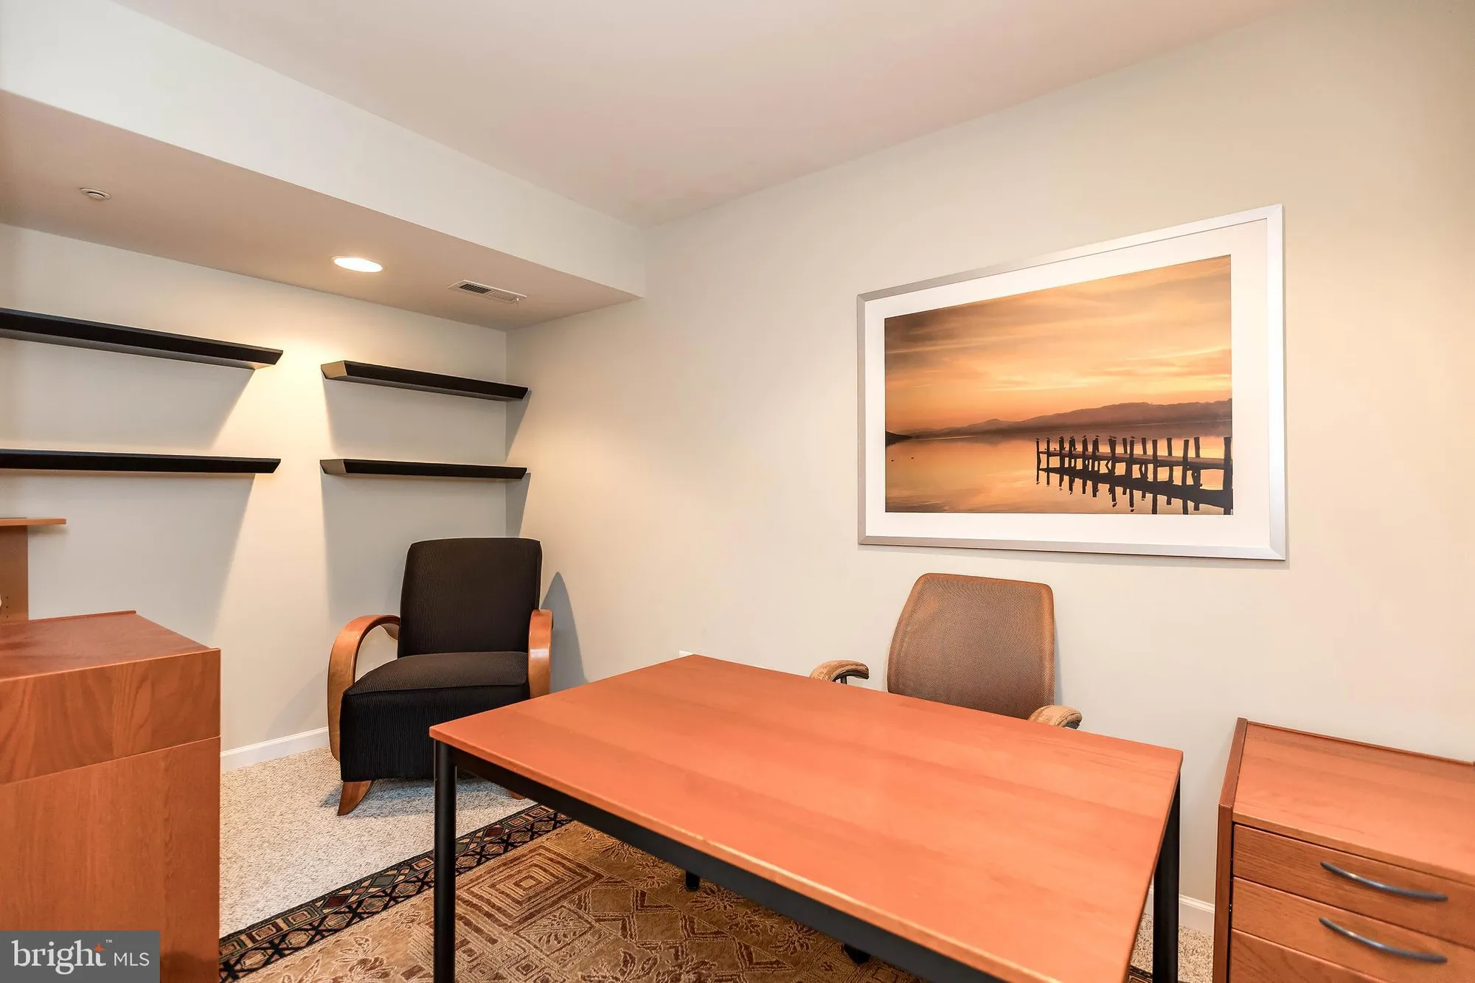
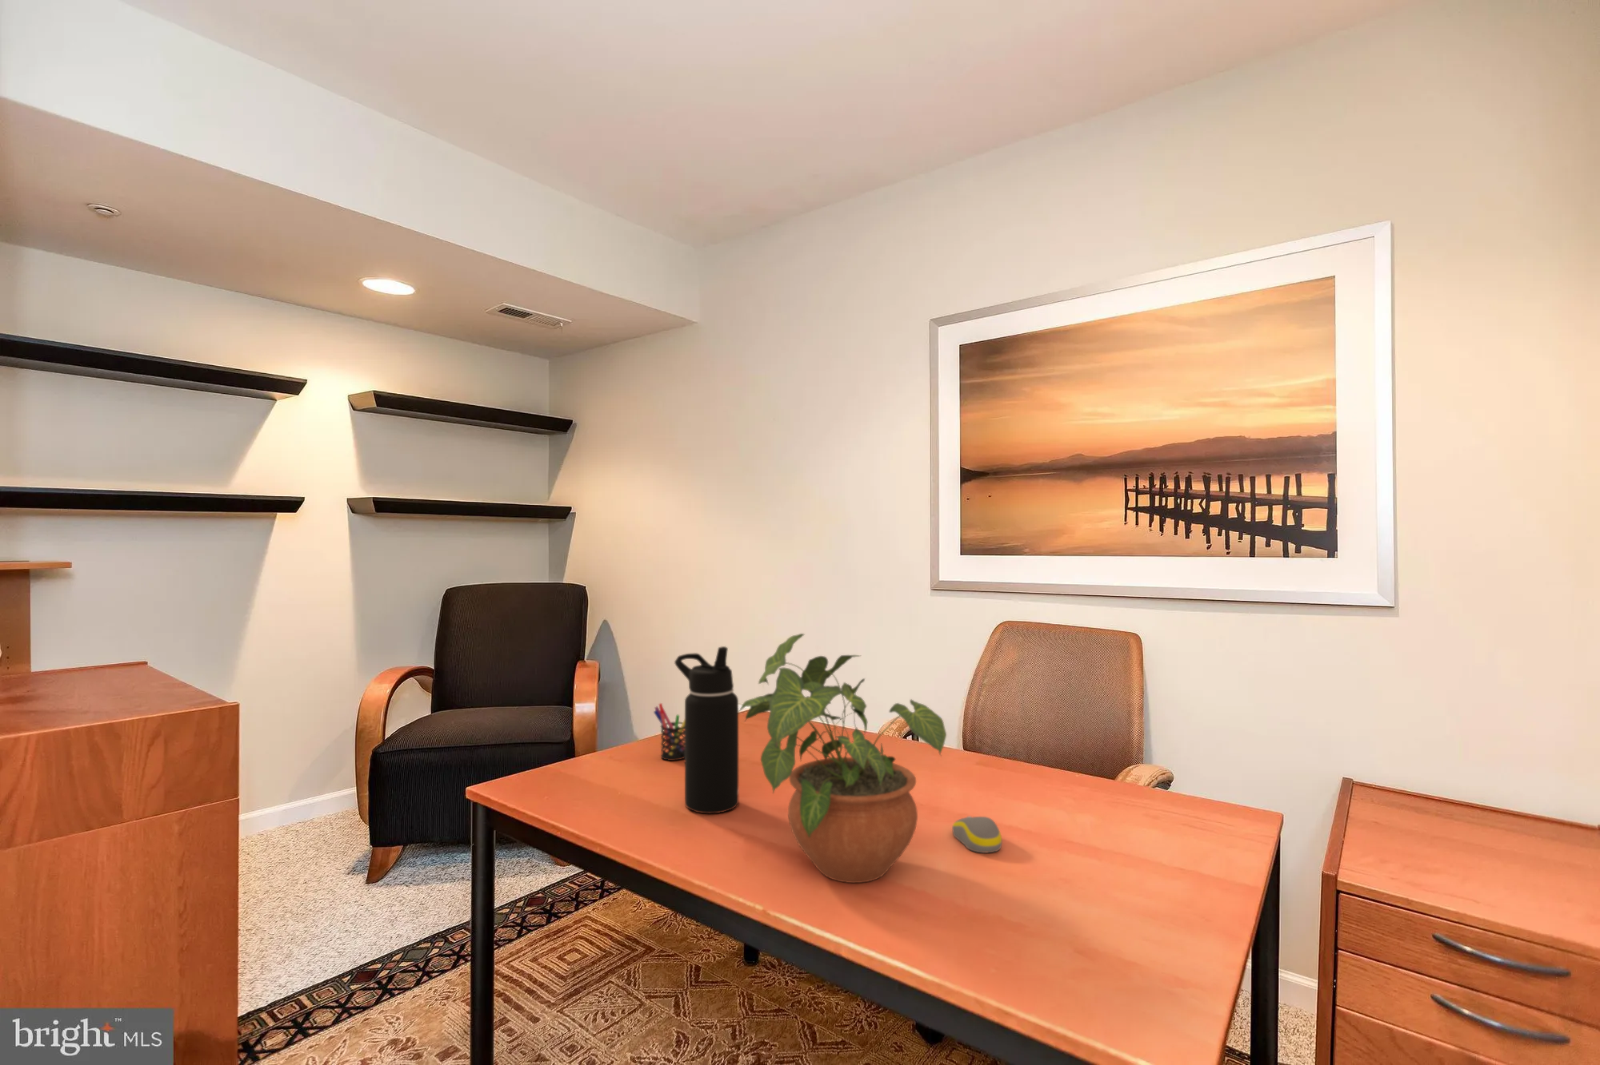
+ water bottle [673,645,739,814]
+ potted plant [738,632,947,883]
+ pen holder [653,702,685,762]
+ computer mouse [952,815,1003,853]
